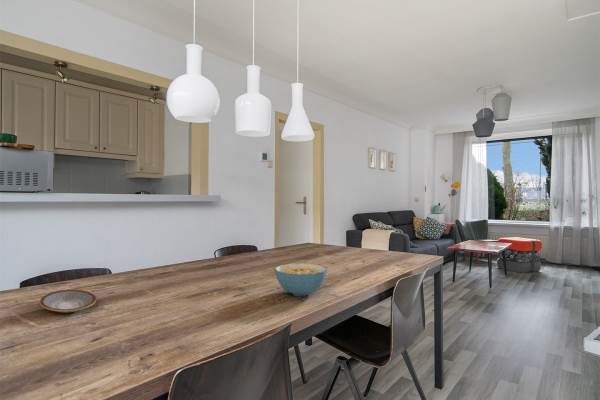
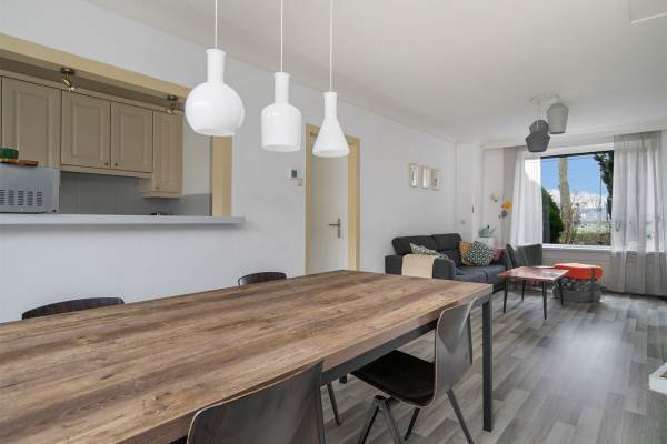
- cereal bowl [274,263,328,297]
- plate [39,289,97,314]
